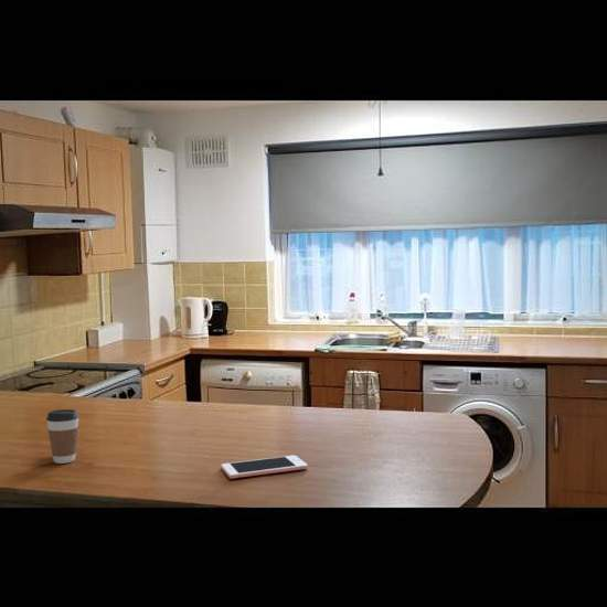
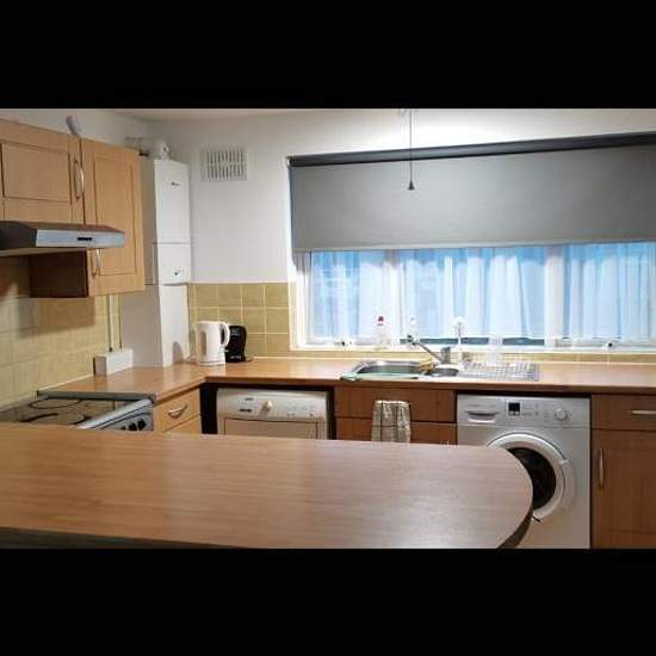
- cell phone [220,455,309,480]
- coffee cup [45,408,81,465]
